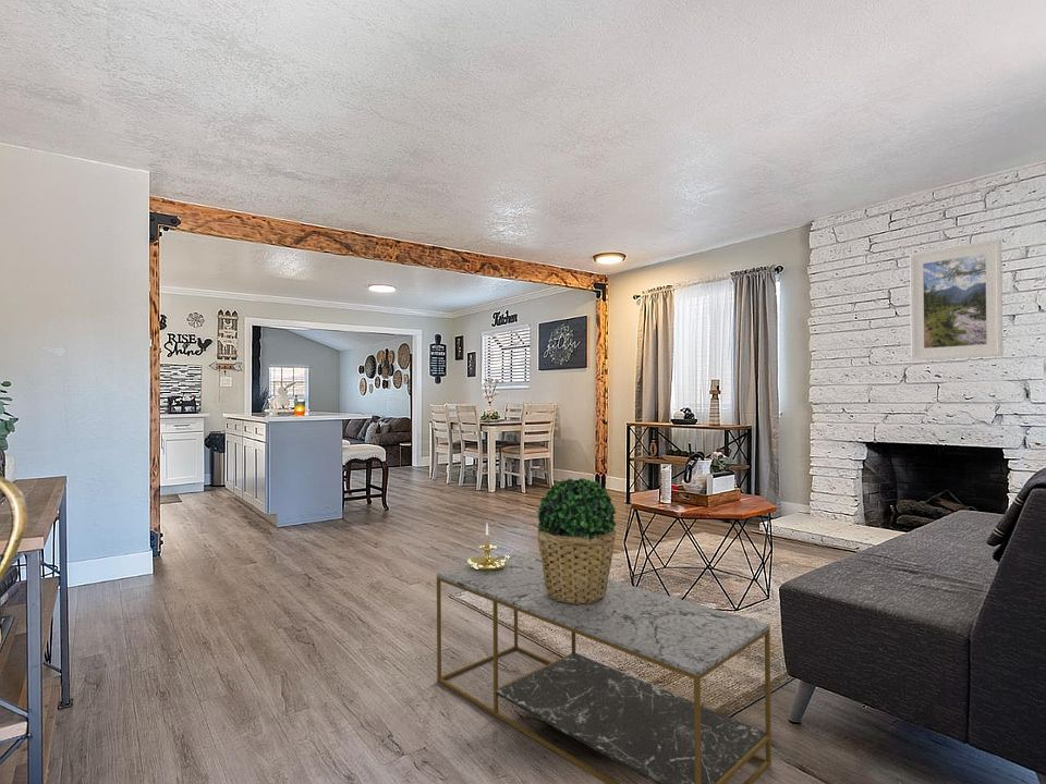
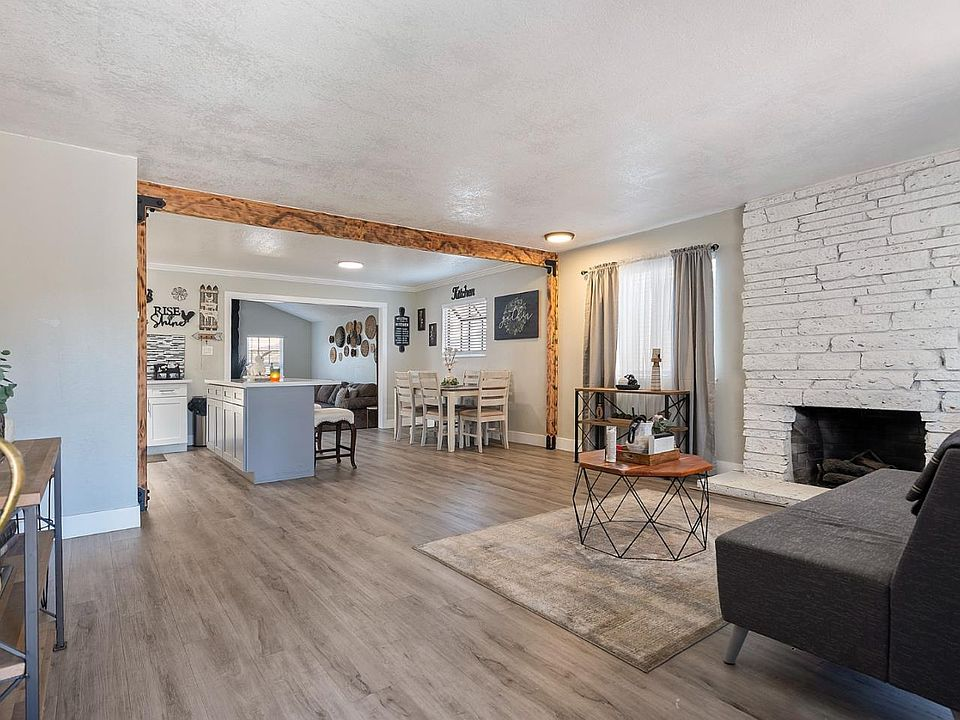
- potted plant [536,477,618,604]
- coffee table [436,552,773,784]
- candle holder [466,523,509,572]
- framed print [909,237,1005,362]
